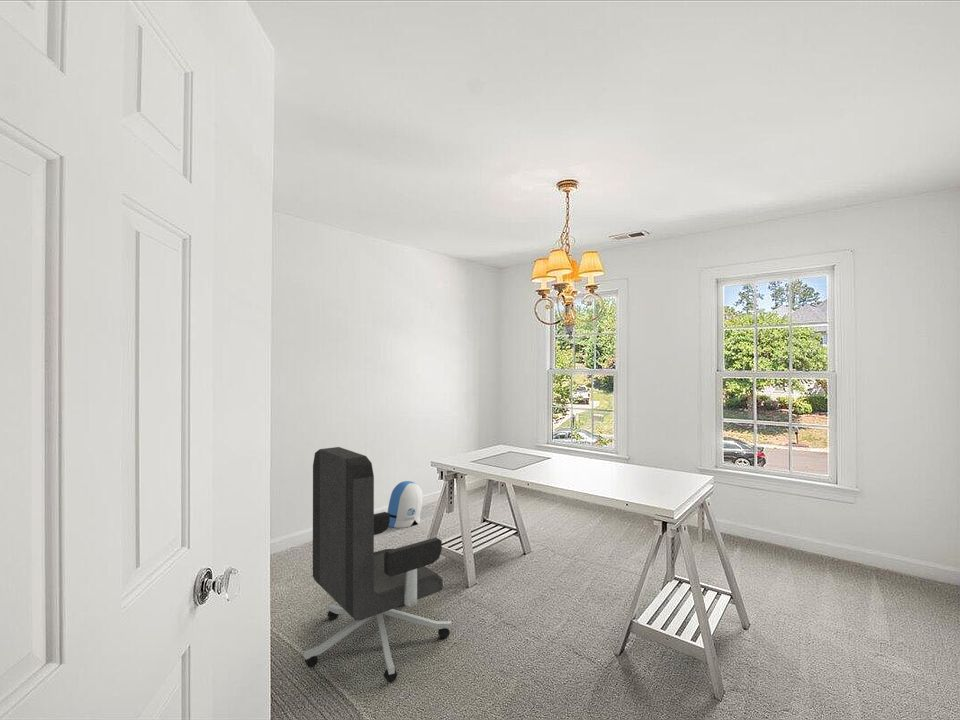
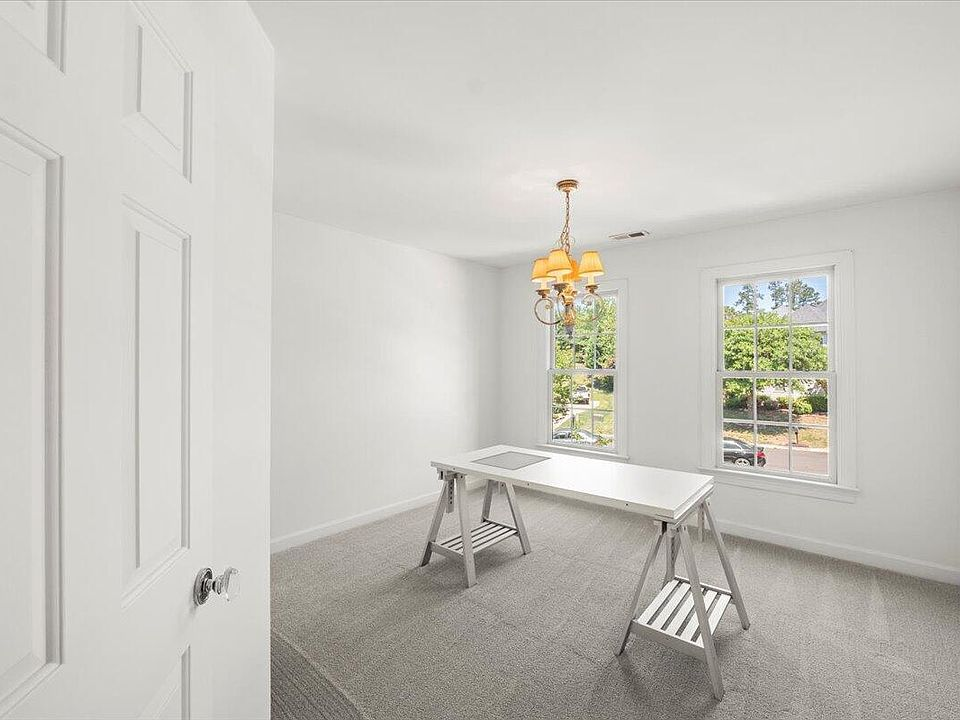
- sun visor [387,480,424,529]
- office chair [303,446,452,684]
